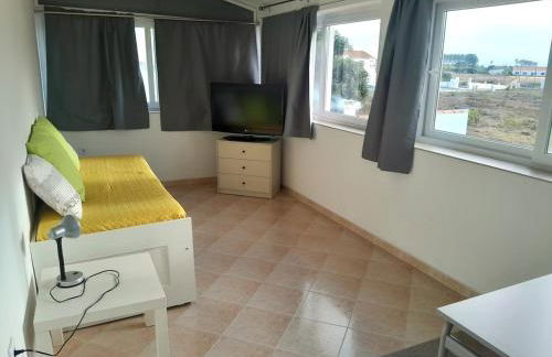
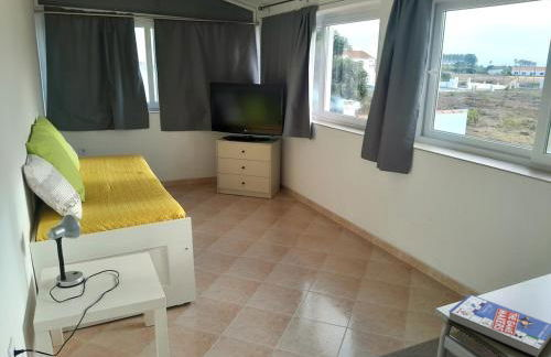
+ book [446,293,551,357]
